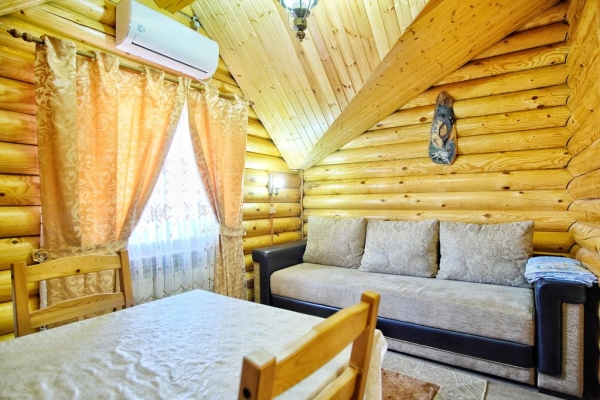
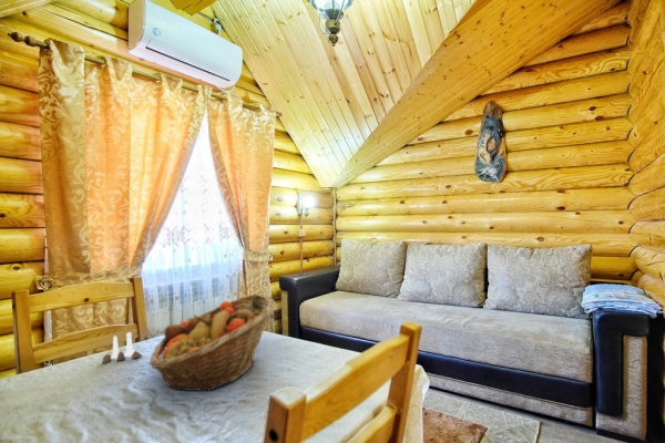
+ fruit basket [147,292,277,392]
+ salt and pepper shaker set [101,331,143,364]
